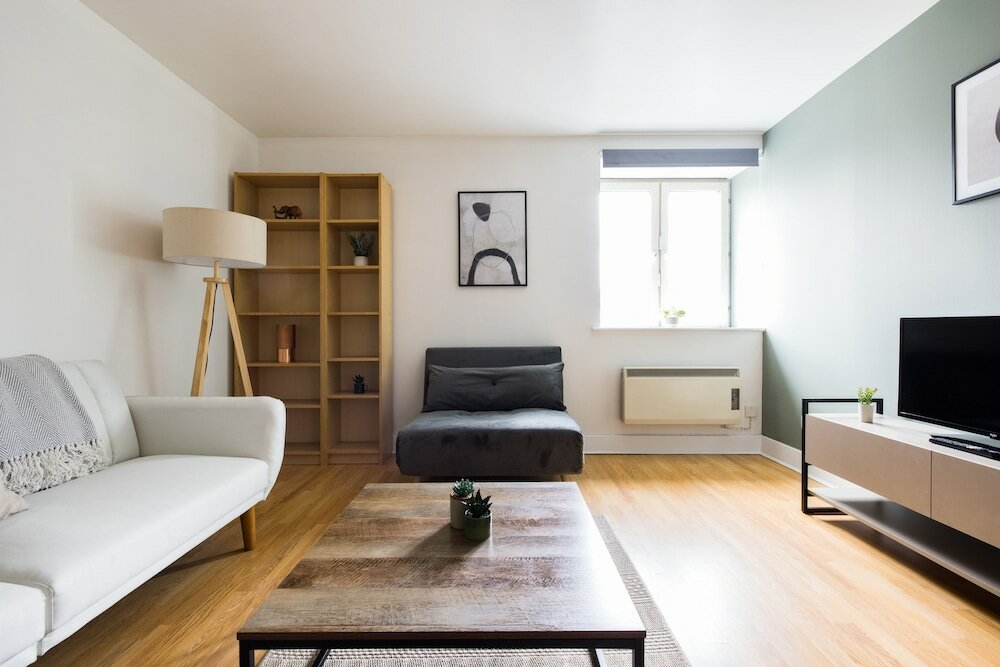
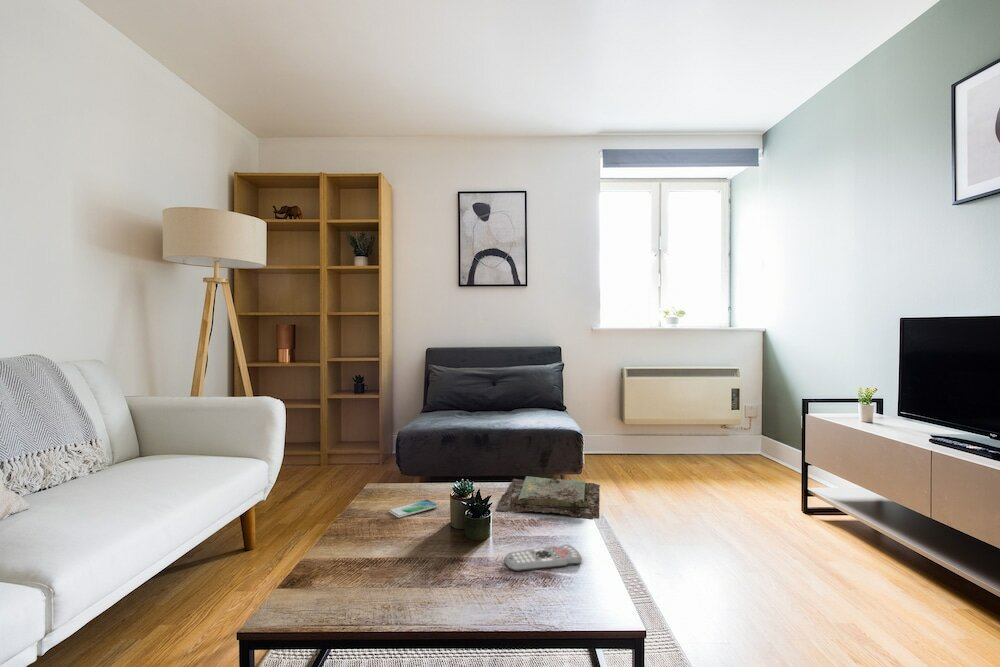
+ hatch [494,475,601,520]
+ remote control [504,543,583,572]
+ smartphone [388,499,438,519]
